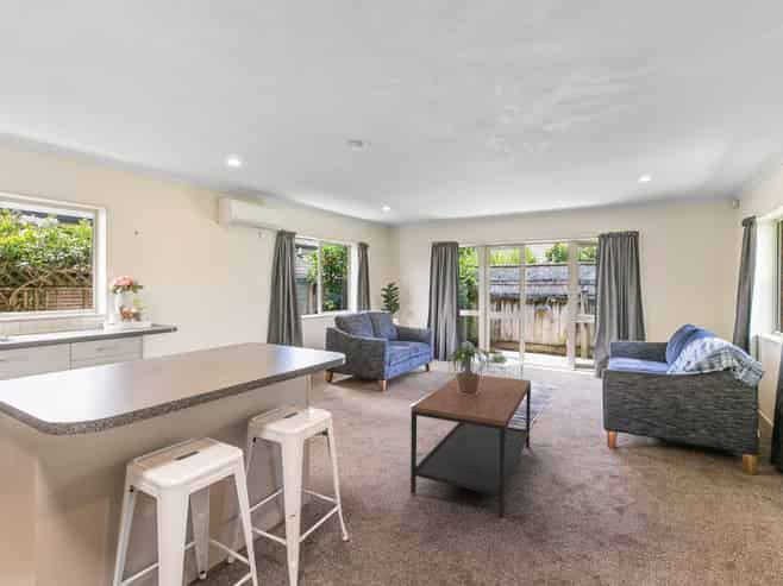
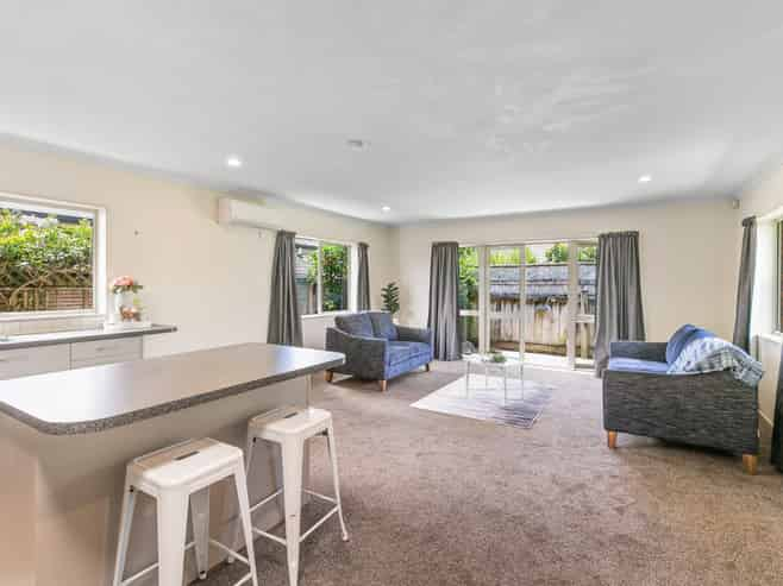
- potted plant [446,344,494,396]
- coffee table [409,374,532,518]
